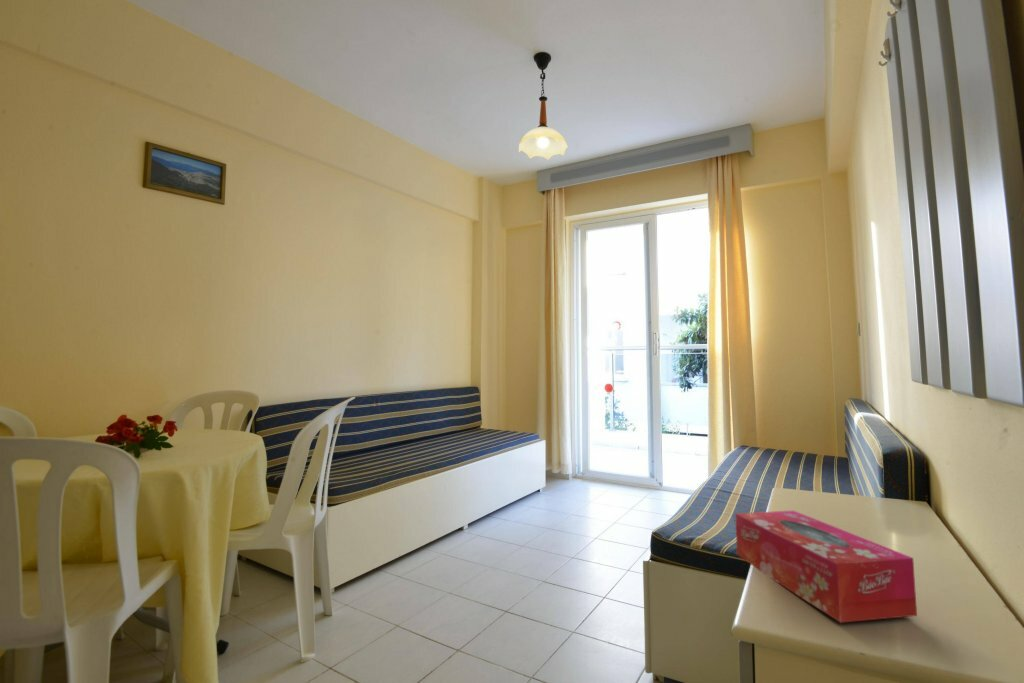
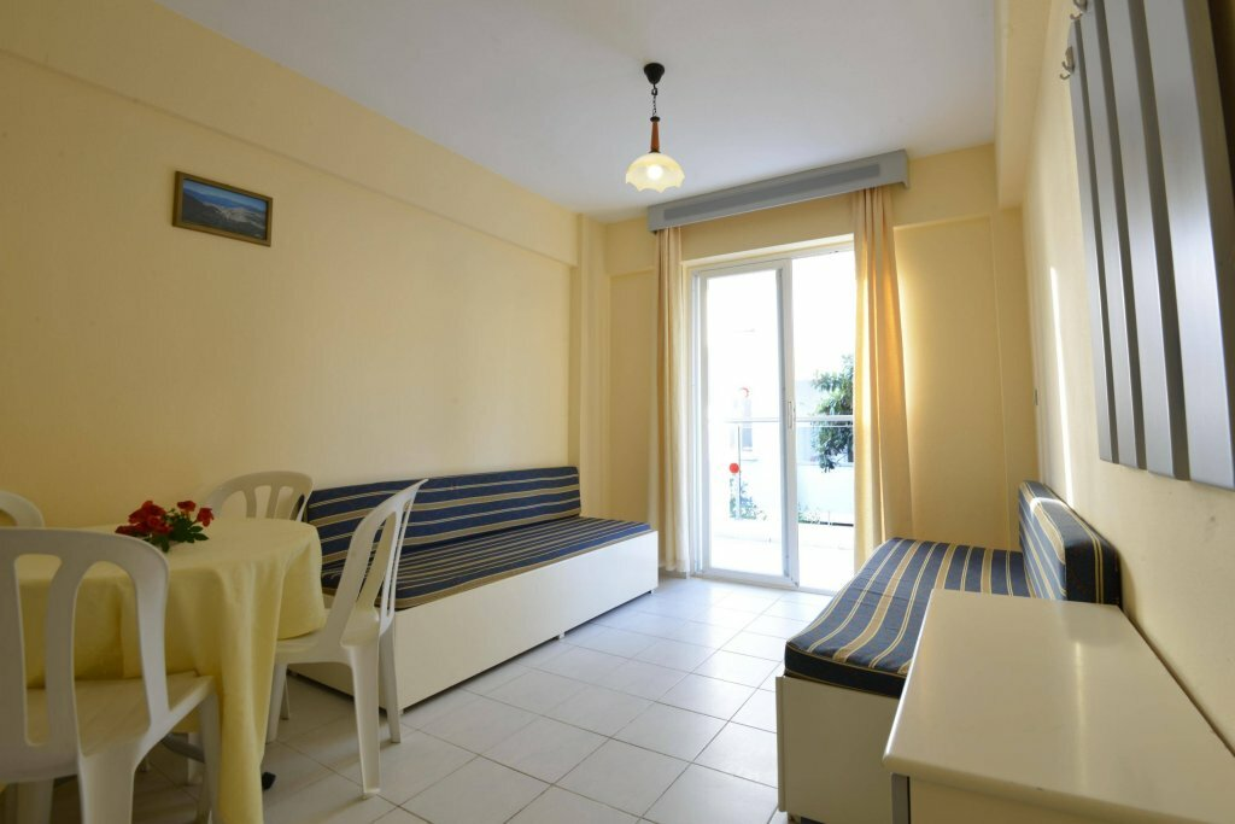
- tissue box [734,510,918,624]
